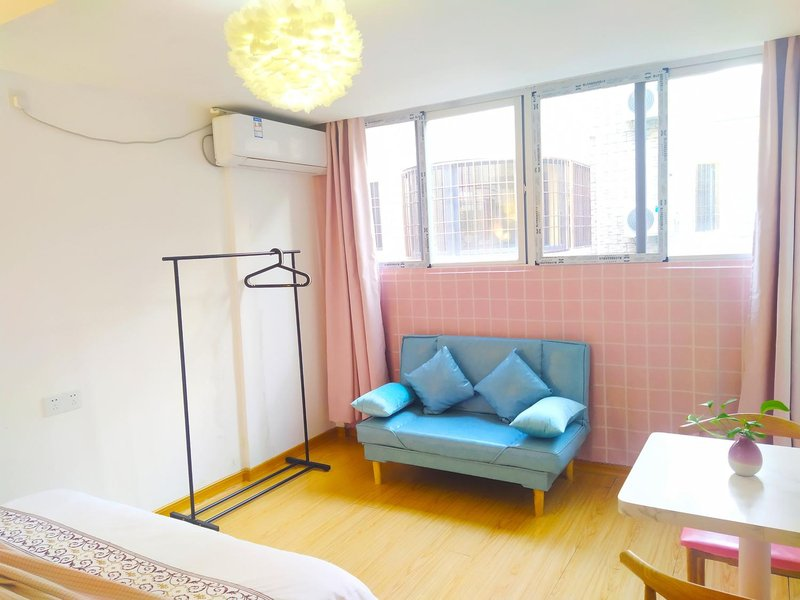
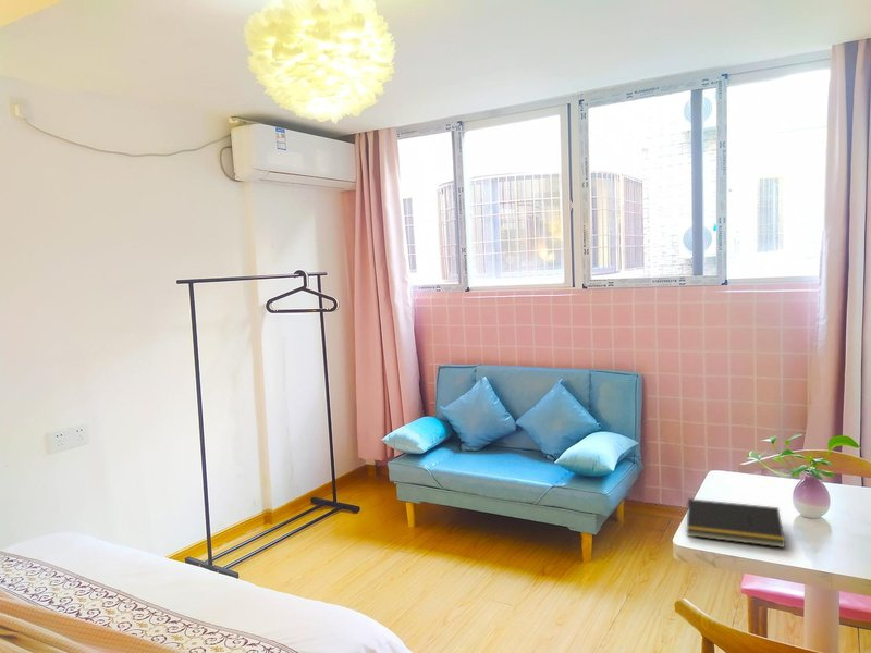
+ notepad [685,497,786,549]
